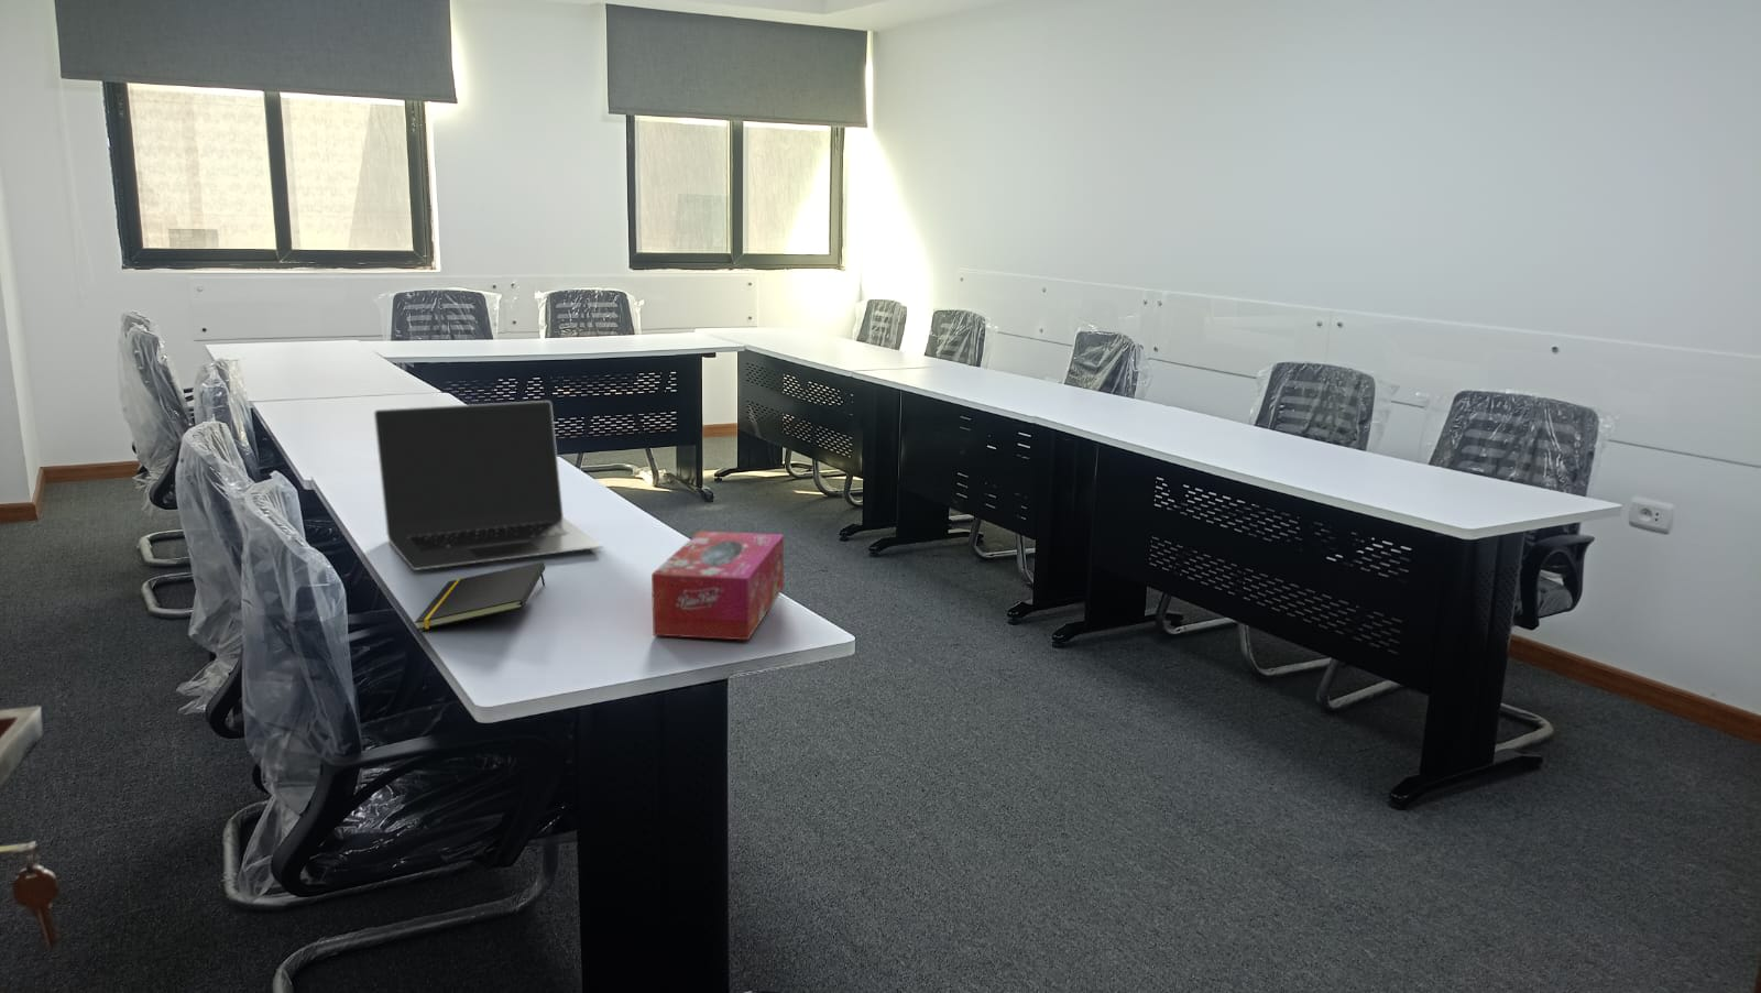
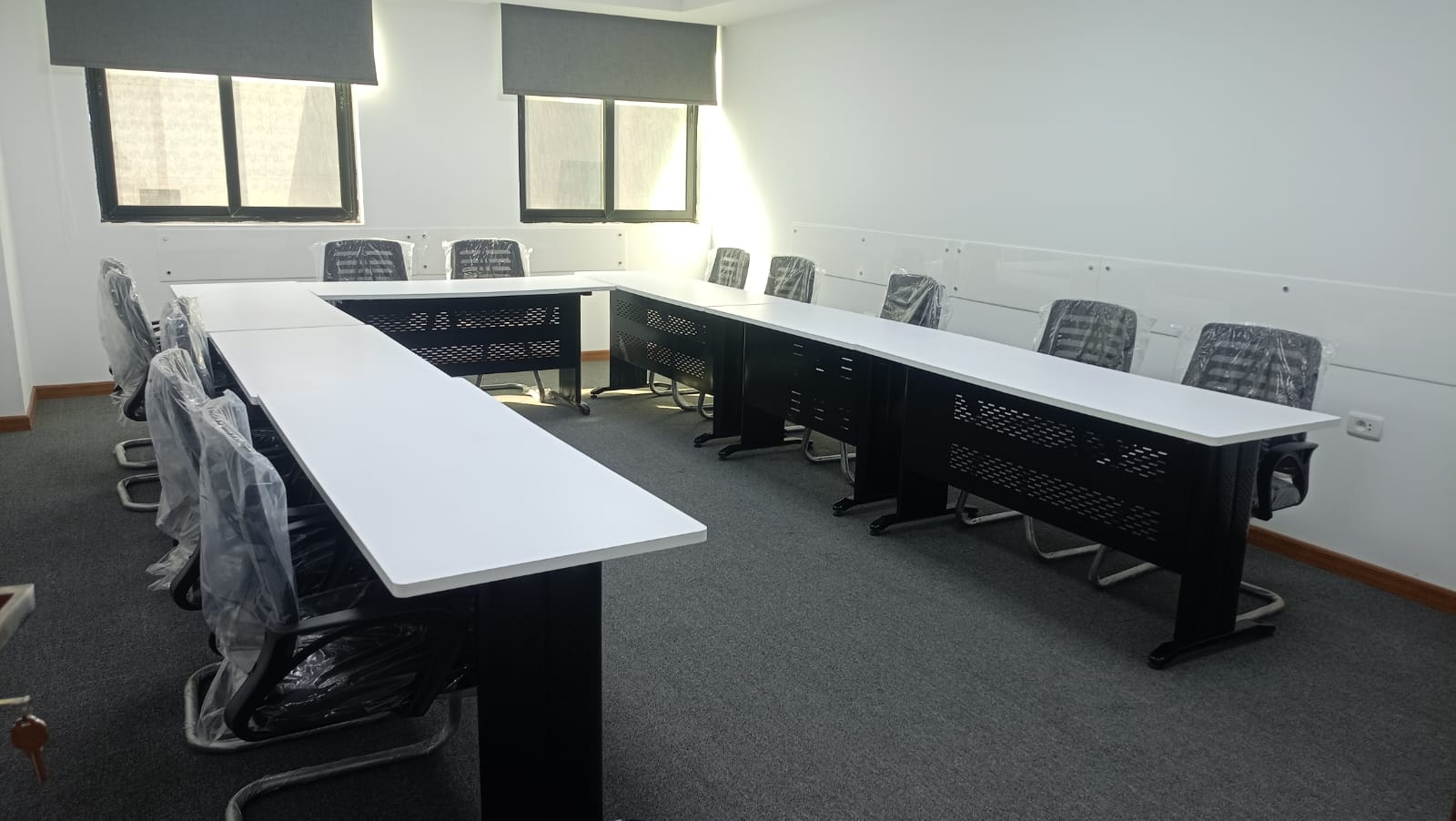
- laptop [373,399,605,571]
- tissue box [651,530,785,641]
- notepad [414,560,545,631]
